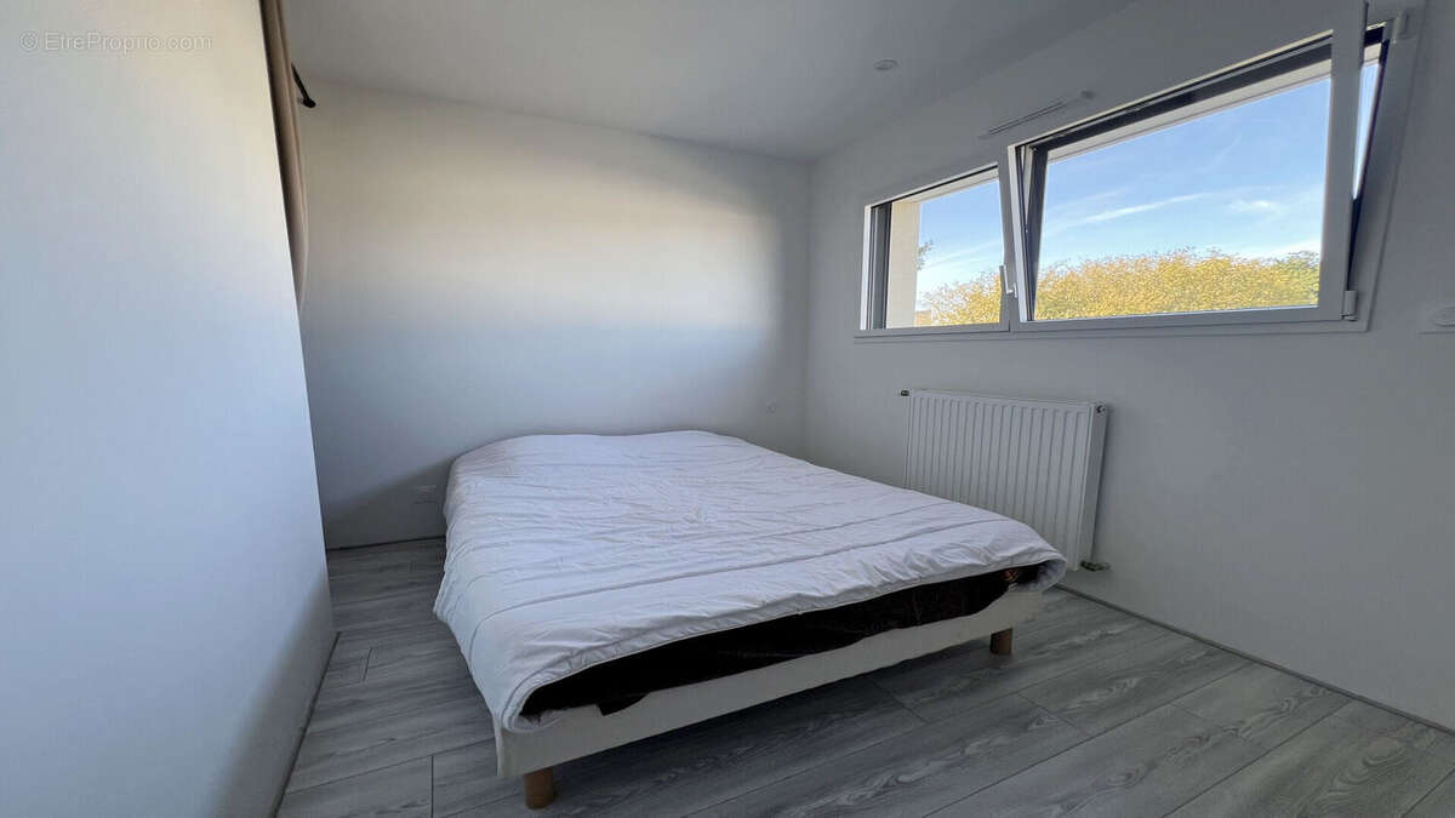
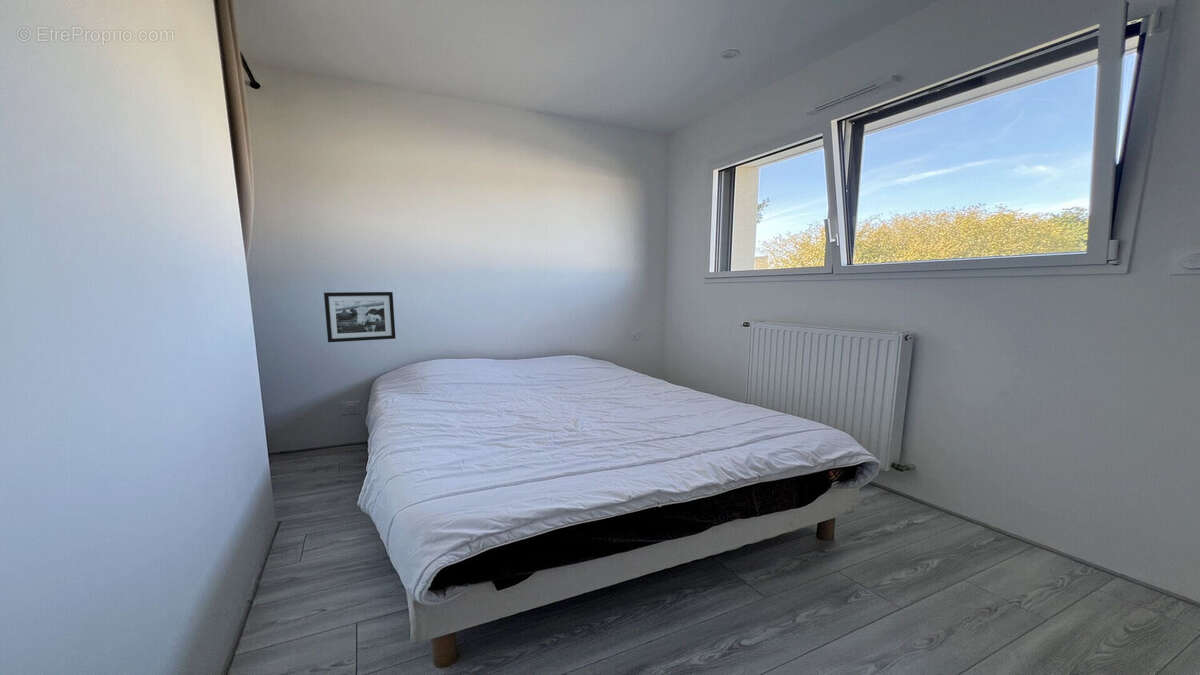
+ picture frame [323,291,397,343]
